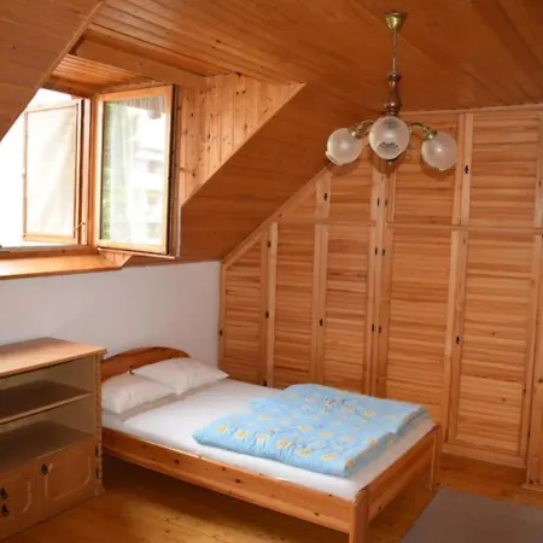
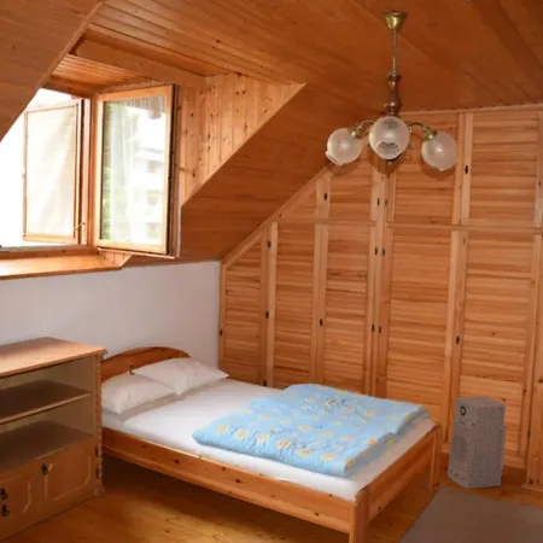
+ air purifier [446,396,507,490]
